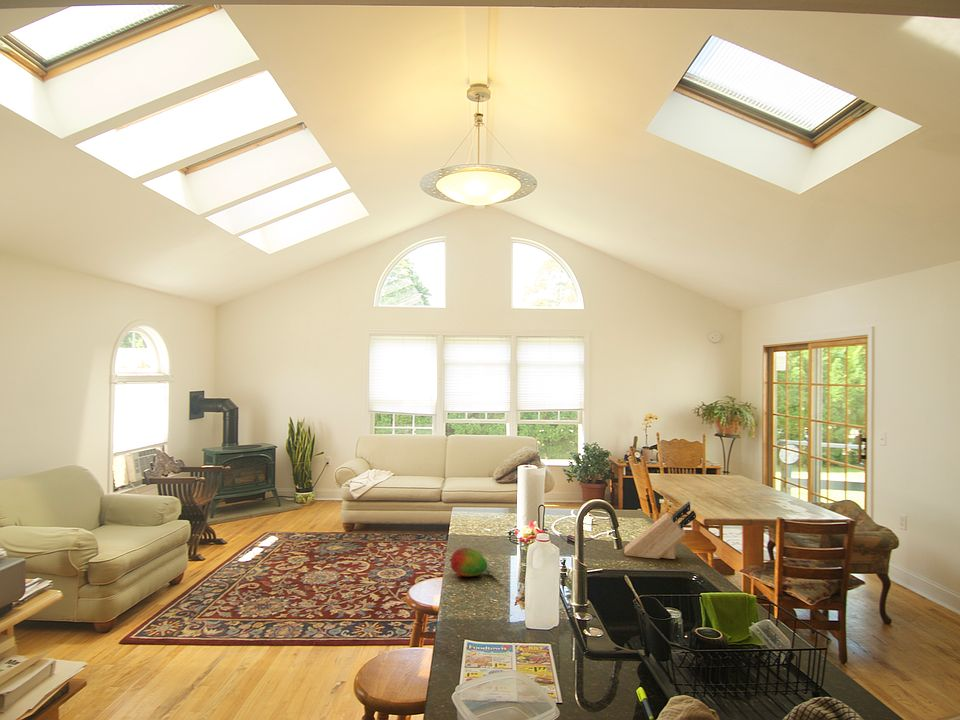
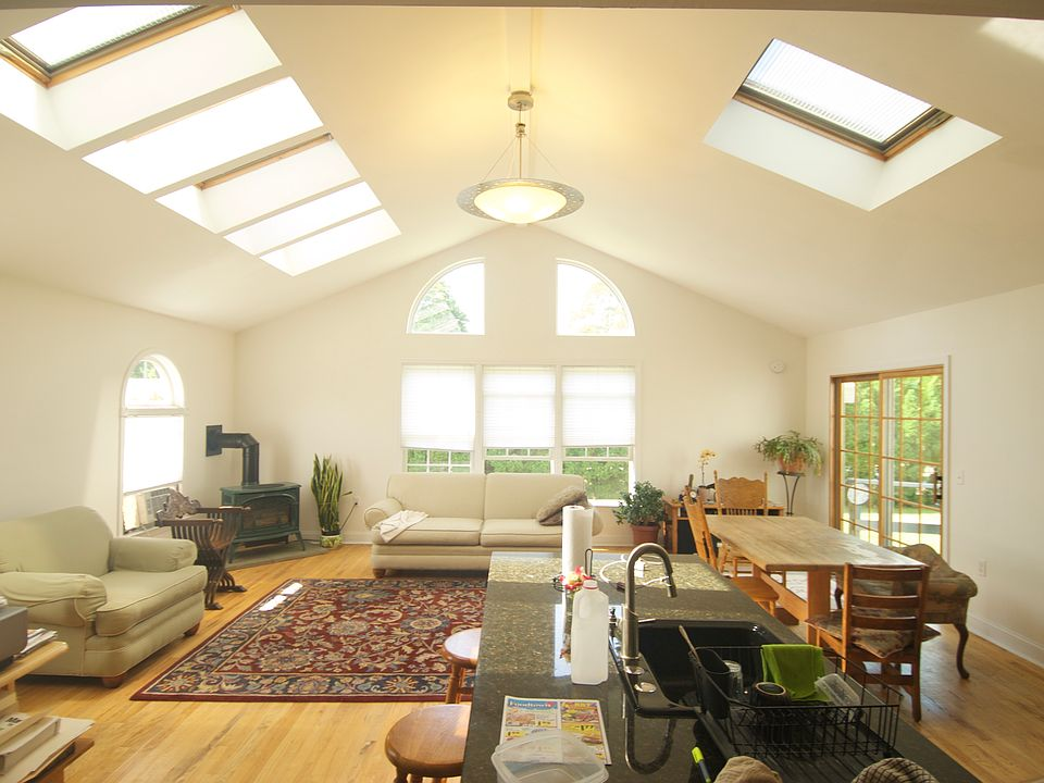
- fruit [449,547,488,577]
- knife block [623,501,697,560]
